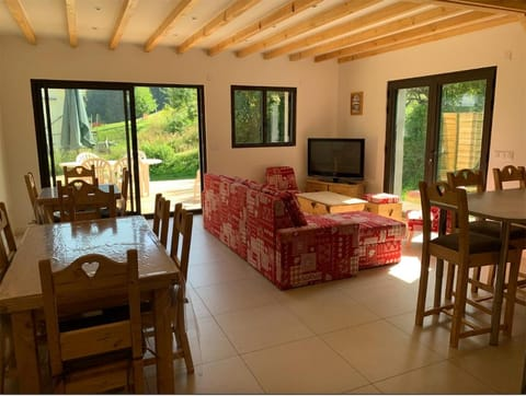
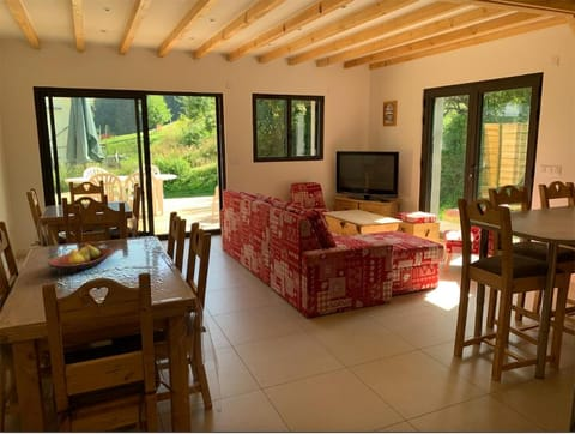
+ fruit bowl [47,243,114,276]
